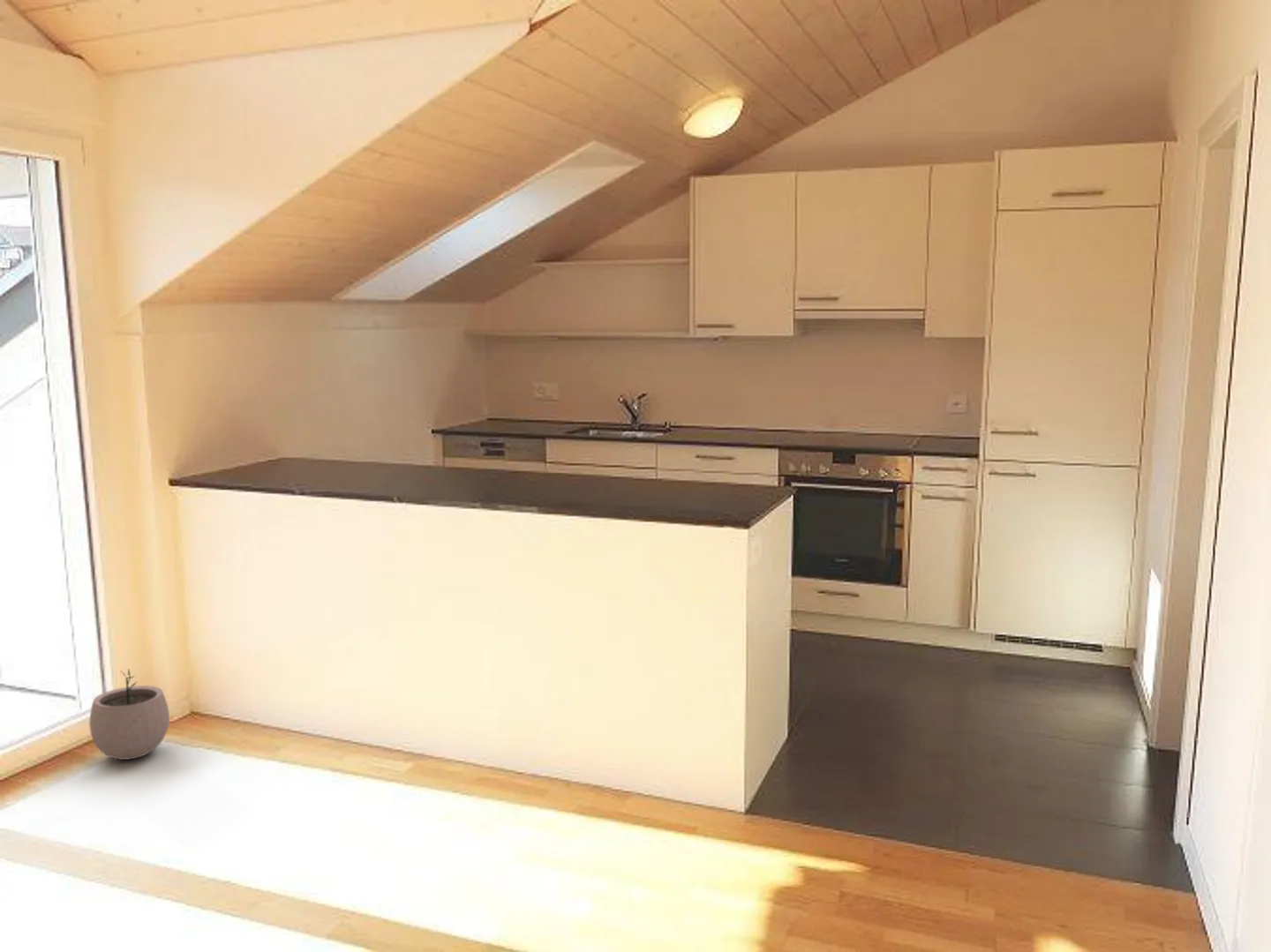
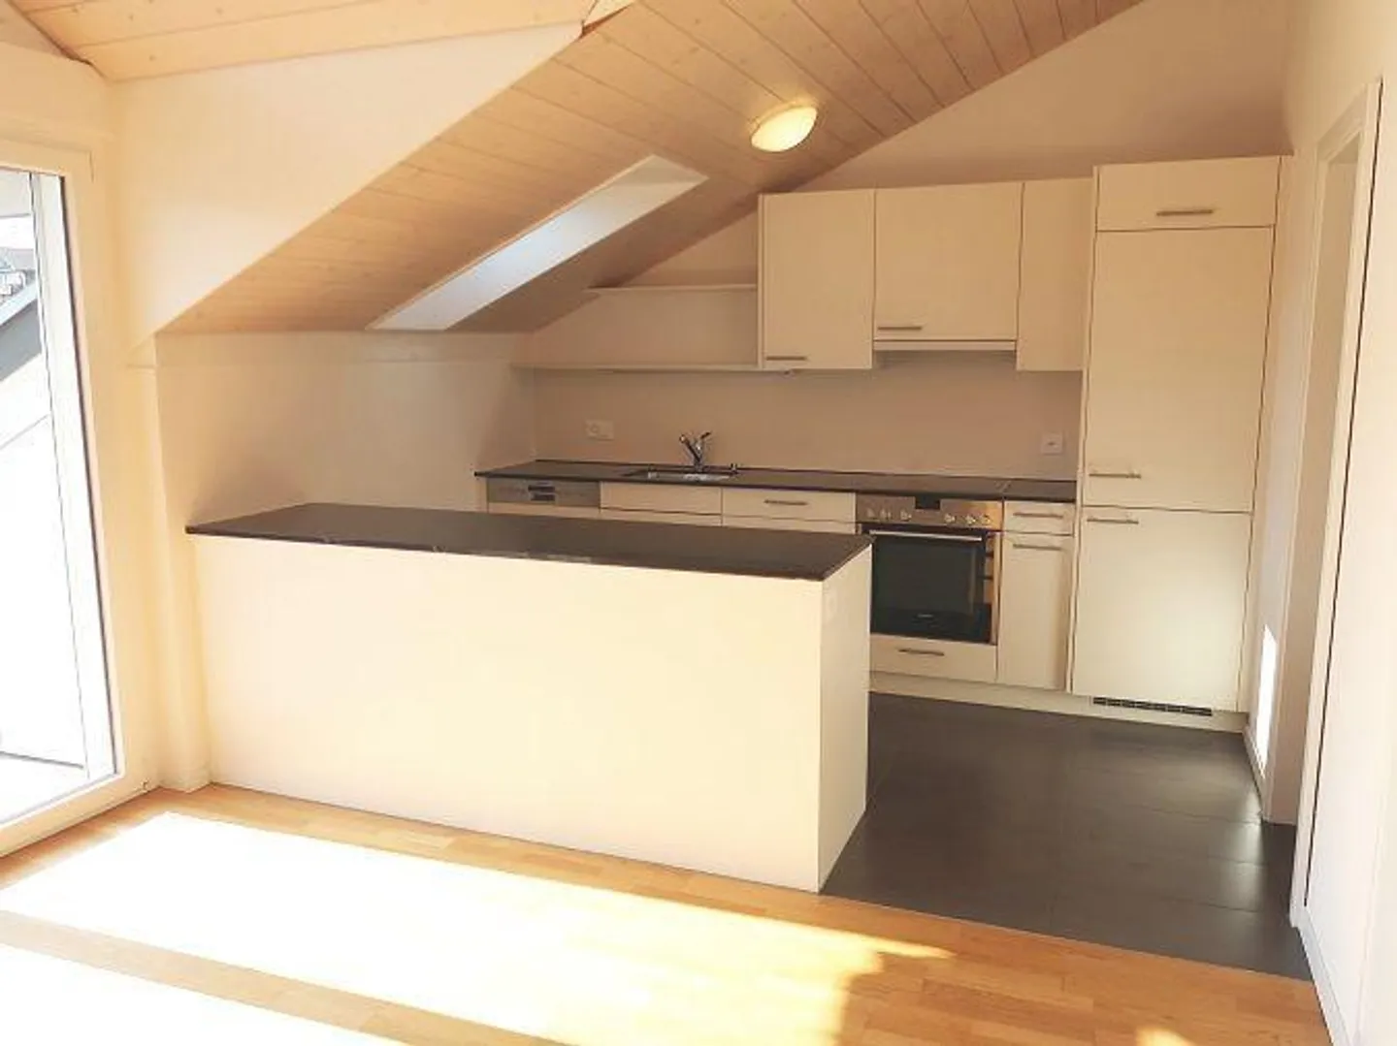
- plant pot [88,668,170,761]
